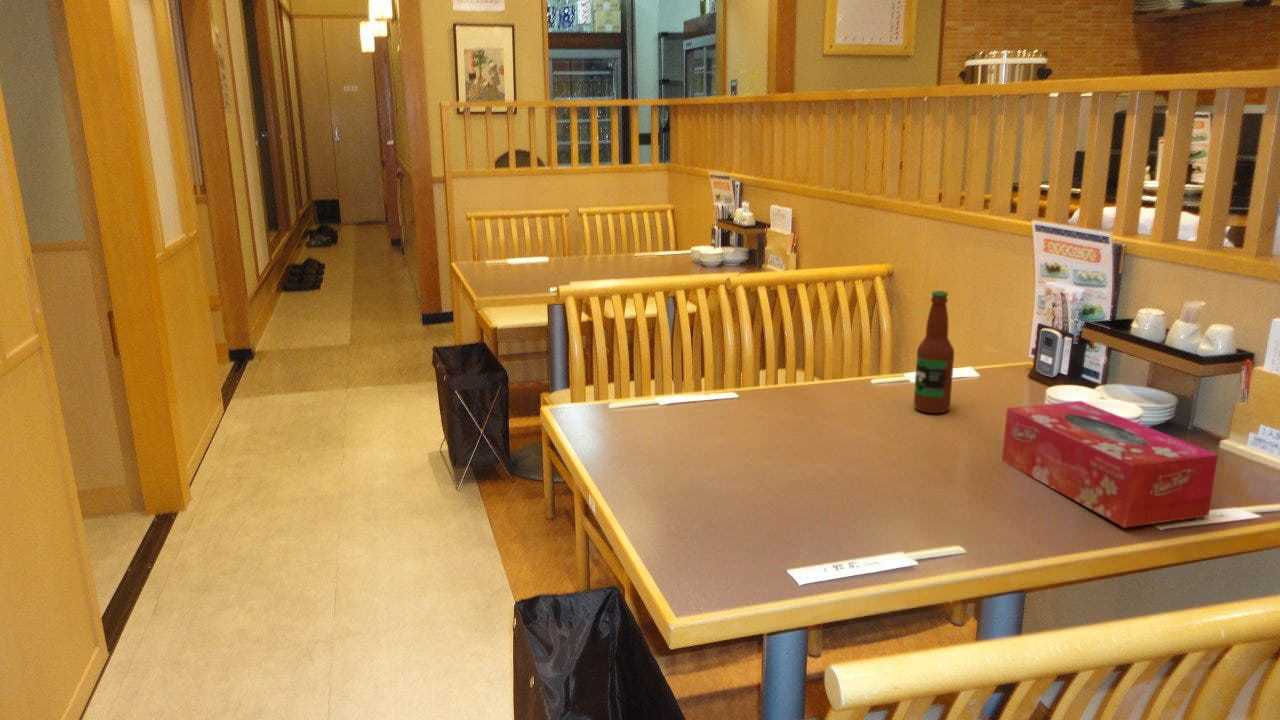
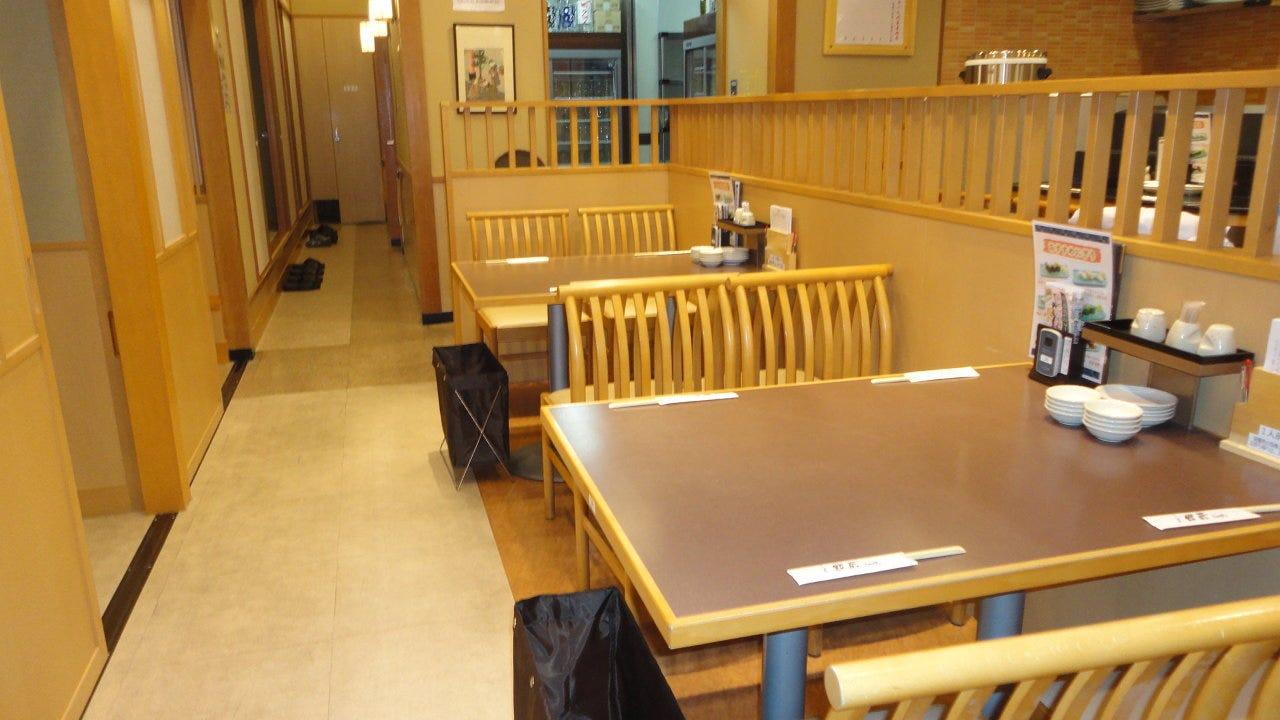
- bottle [913,290,955,414]
- tissue box [1001,400,1219,529]
